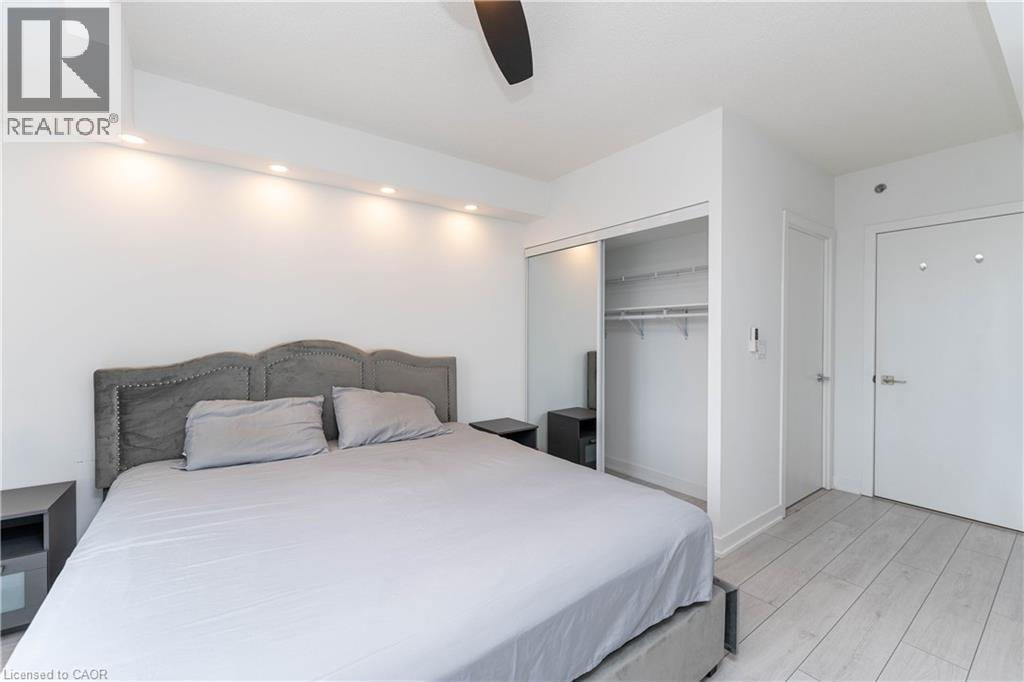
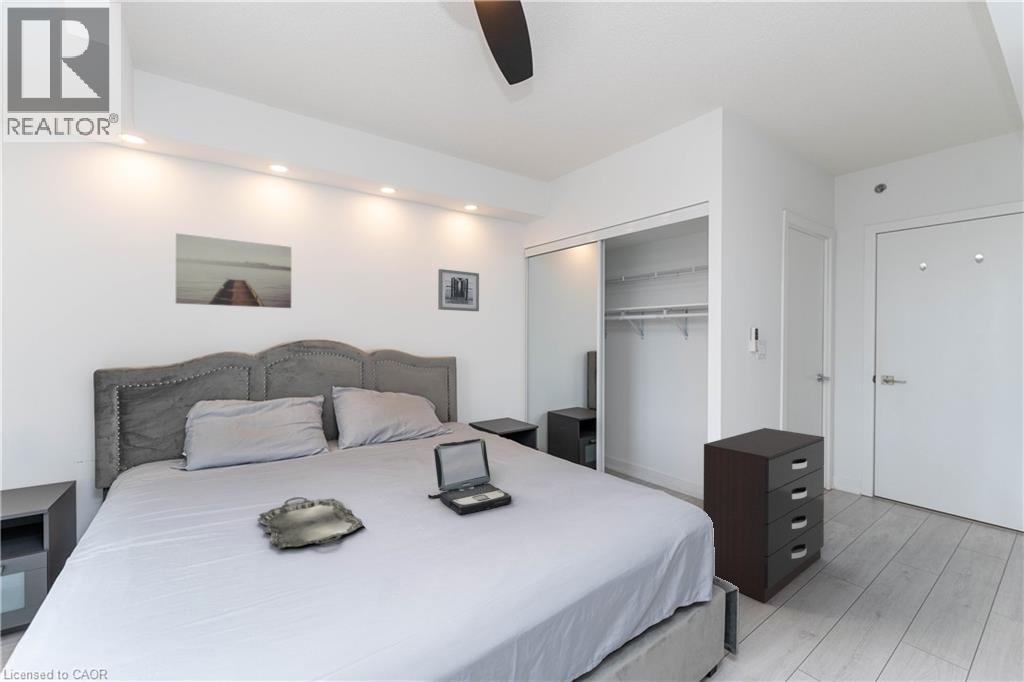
+ dresser [702,427,825,604]
+ serving tray [257,496,364,549]
+ wall art [175,232,292,309]
+ laptop [427,437,512,515]
+ wall art [437,268,480,312]
